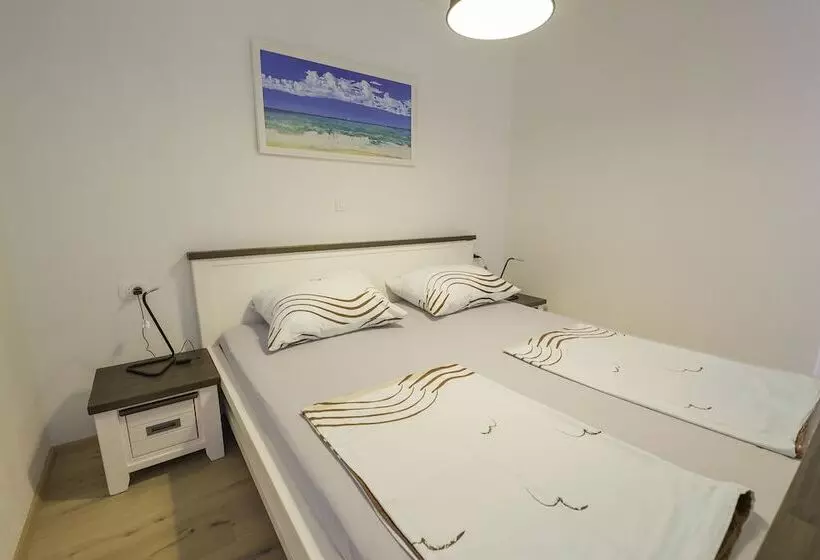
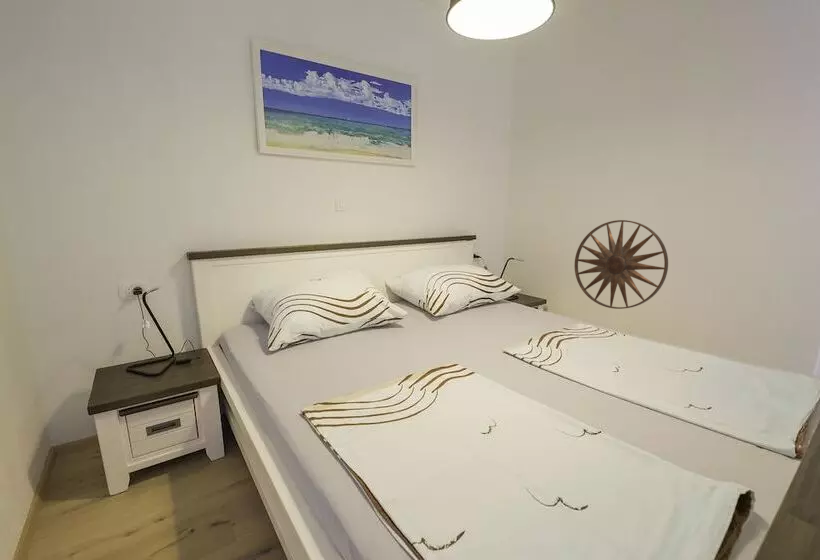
+ wall art [574,219,669,310]
